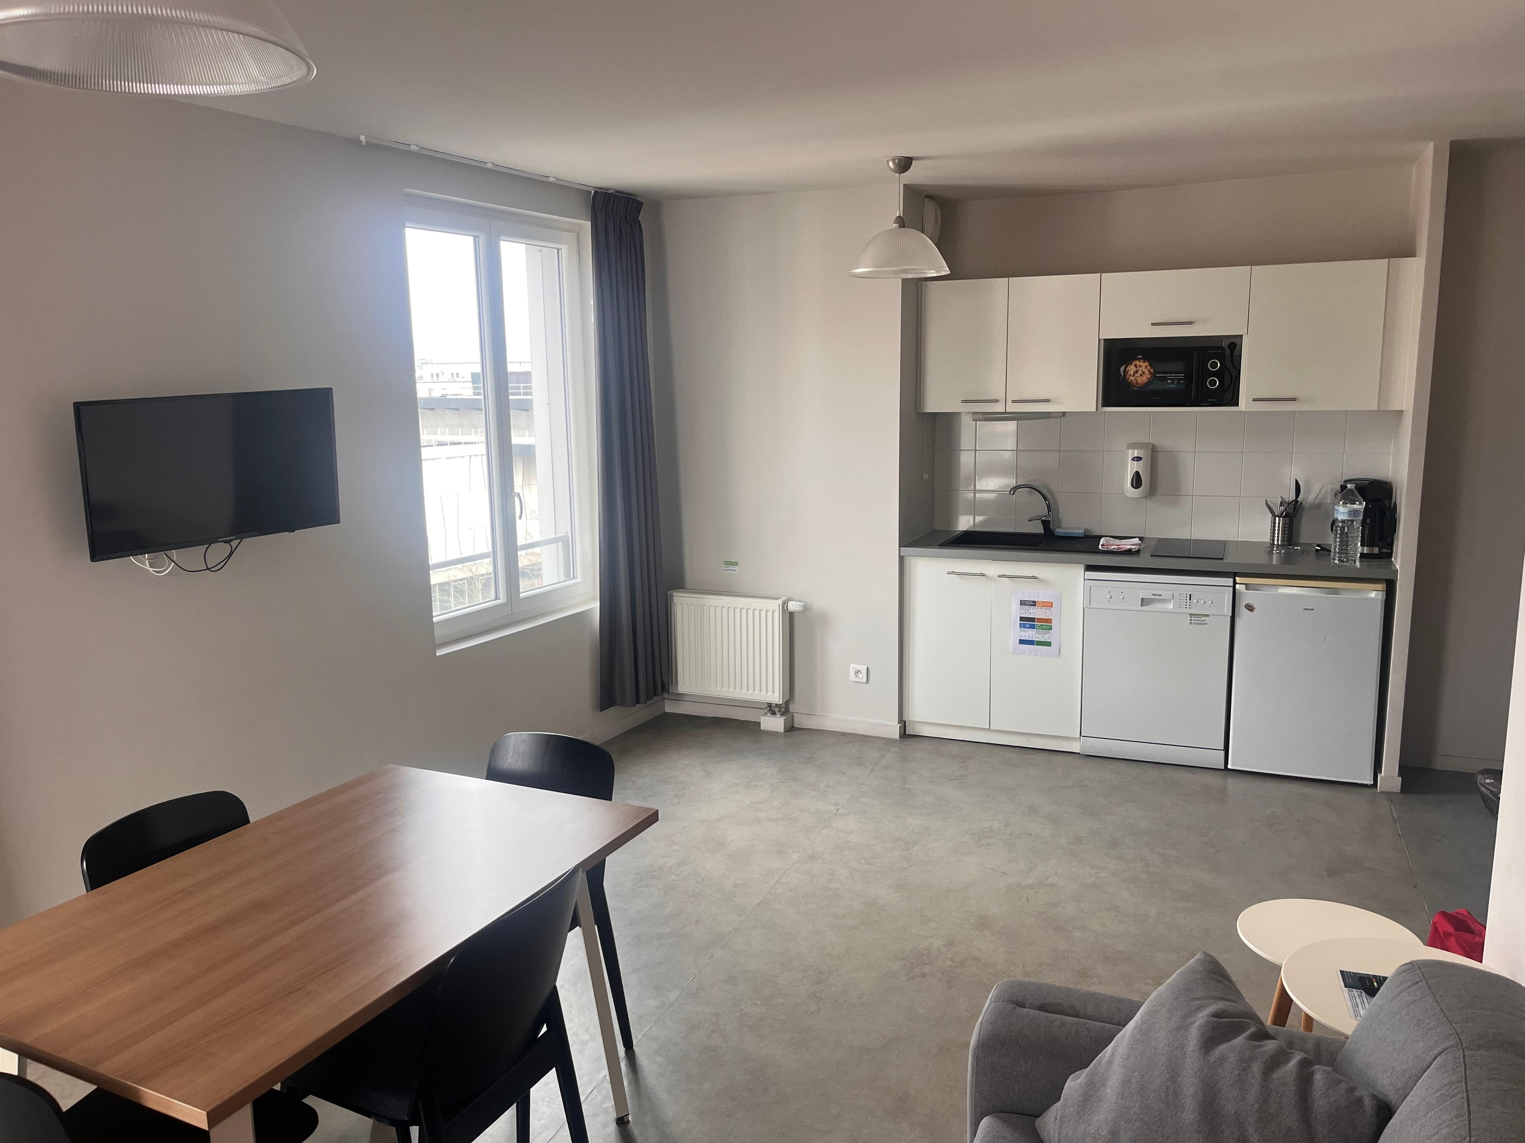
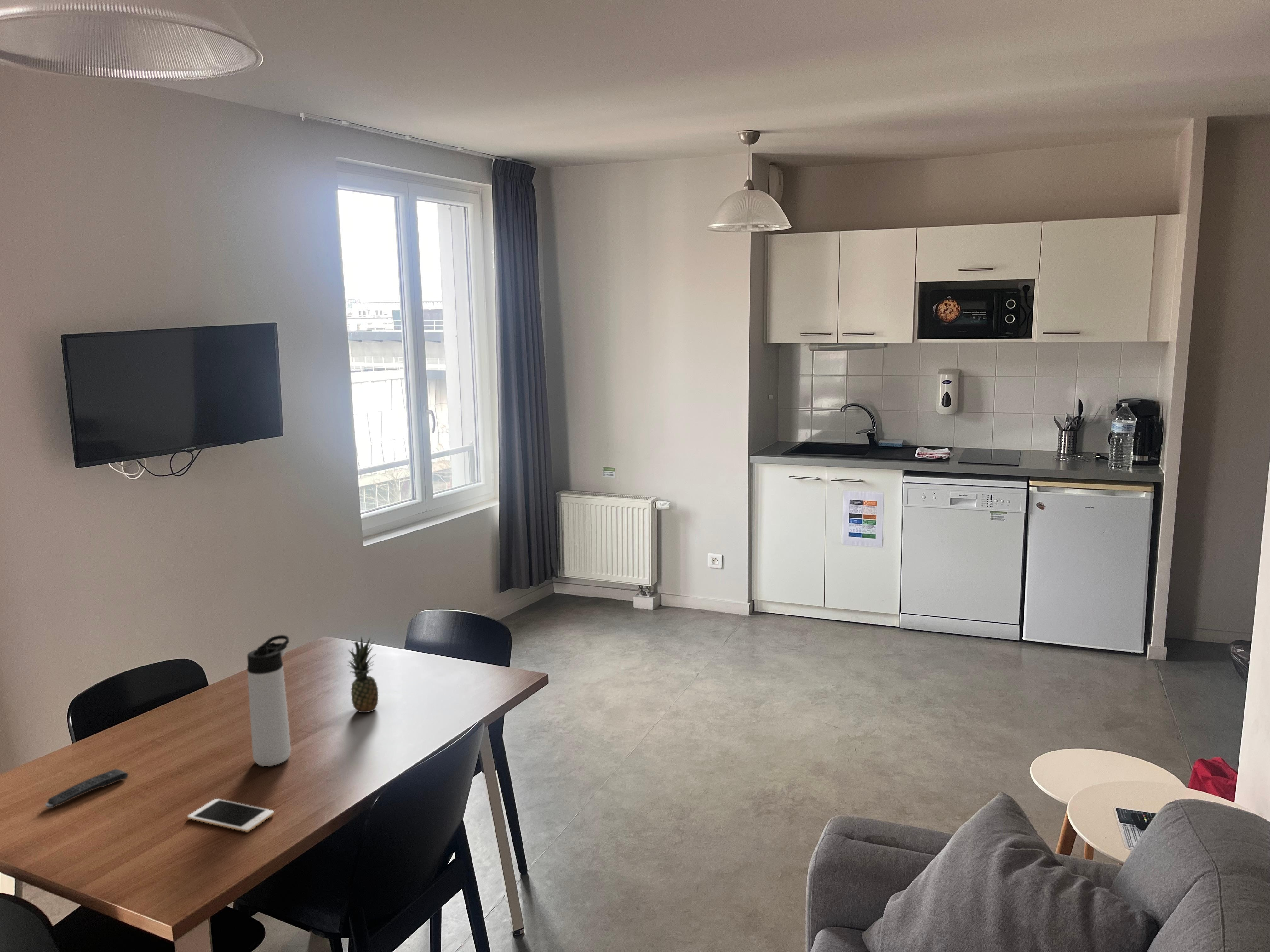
+ cell phone [187,798,275,832]
+ remote control [45,769,129,808]
+ thermos bottle [247,635,291,767]
+ fruit [346,636,379,713]
